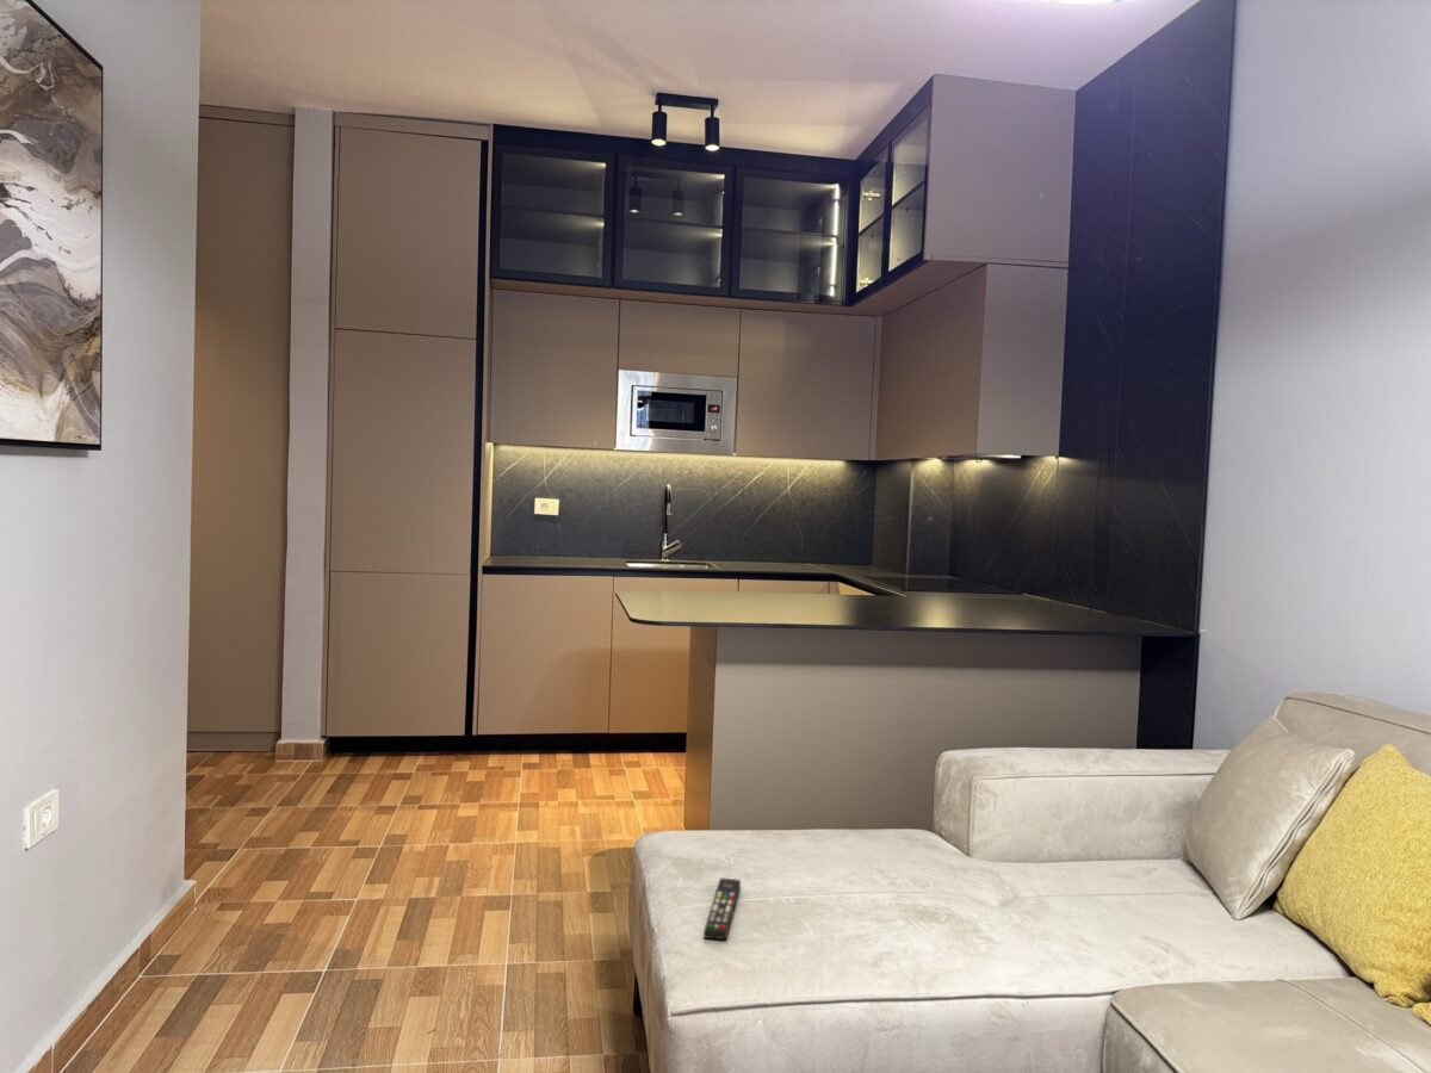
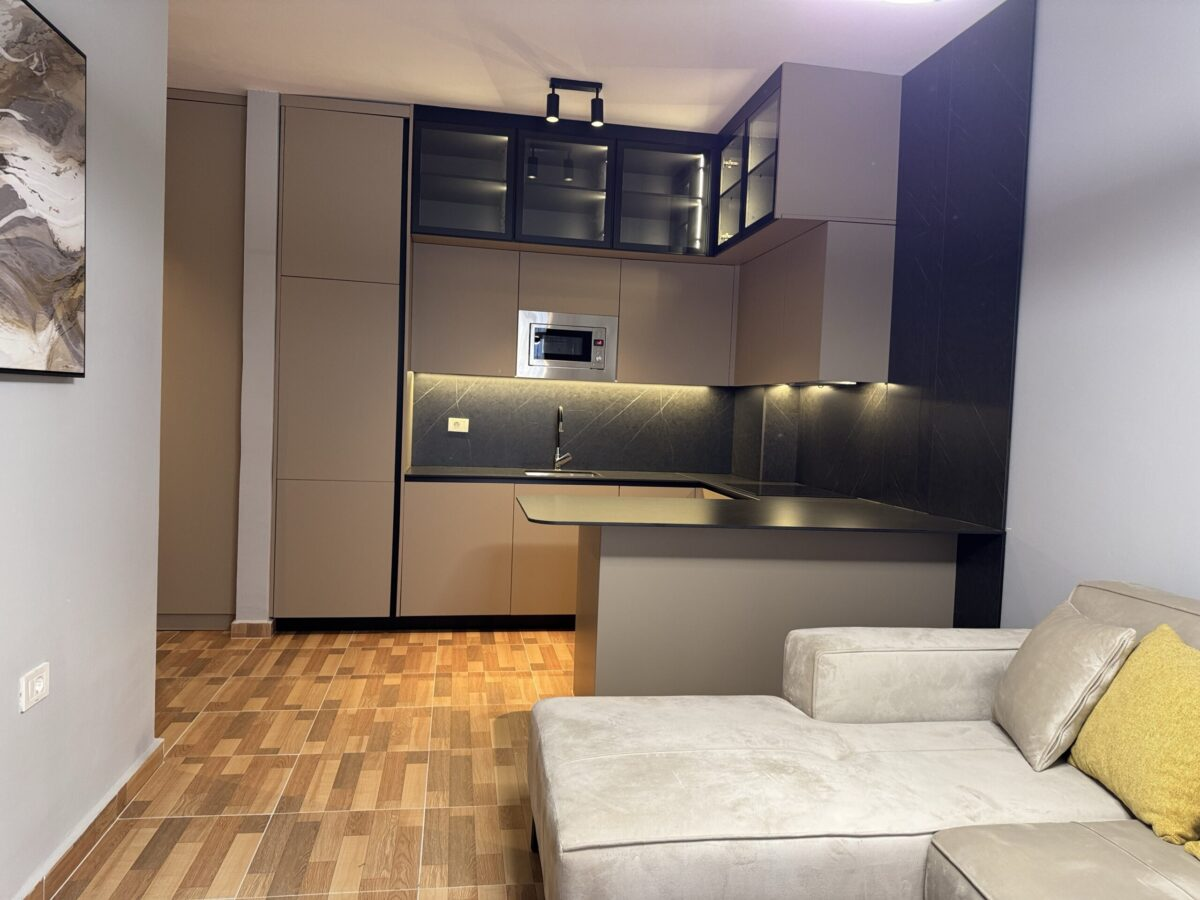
- remote control [702,876,742,941]
